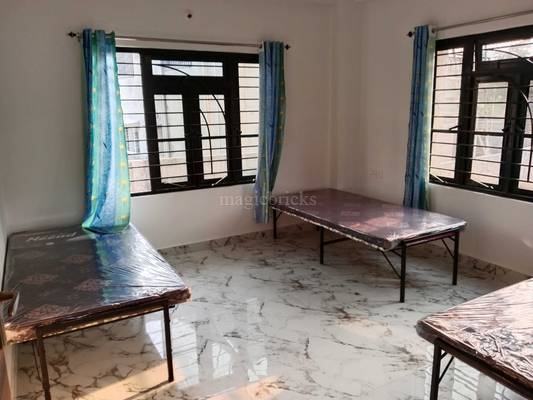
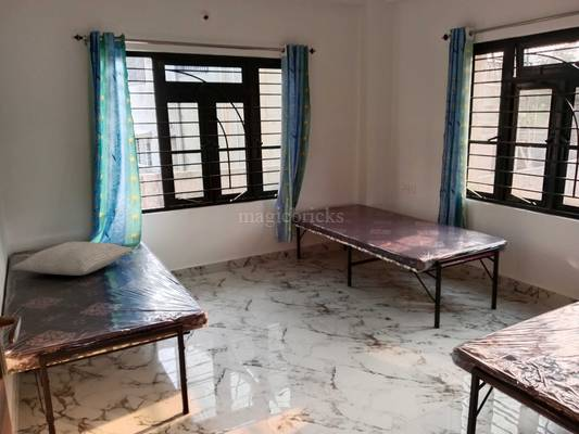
+ pillow [11,241,134,277]
